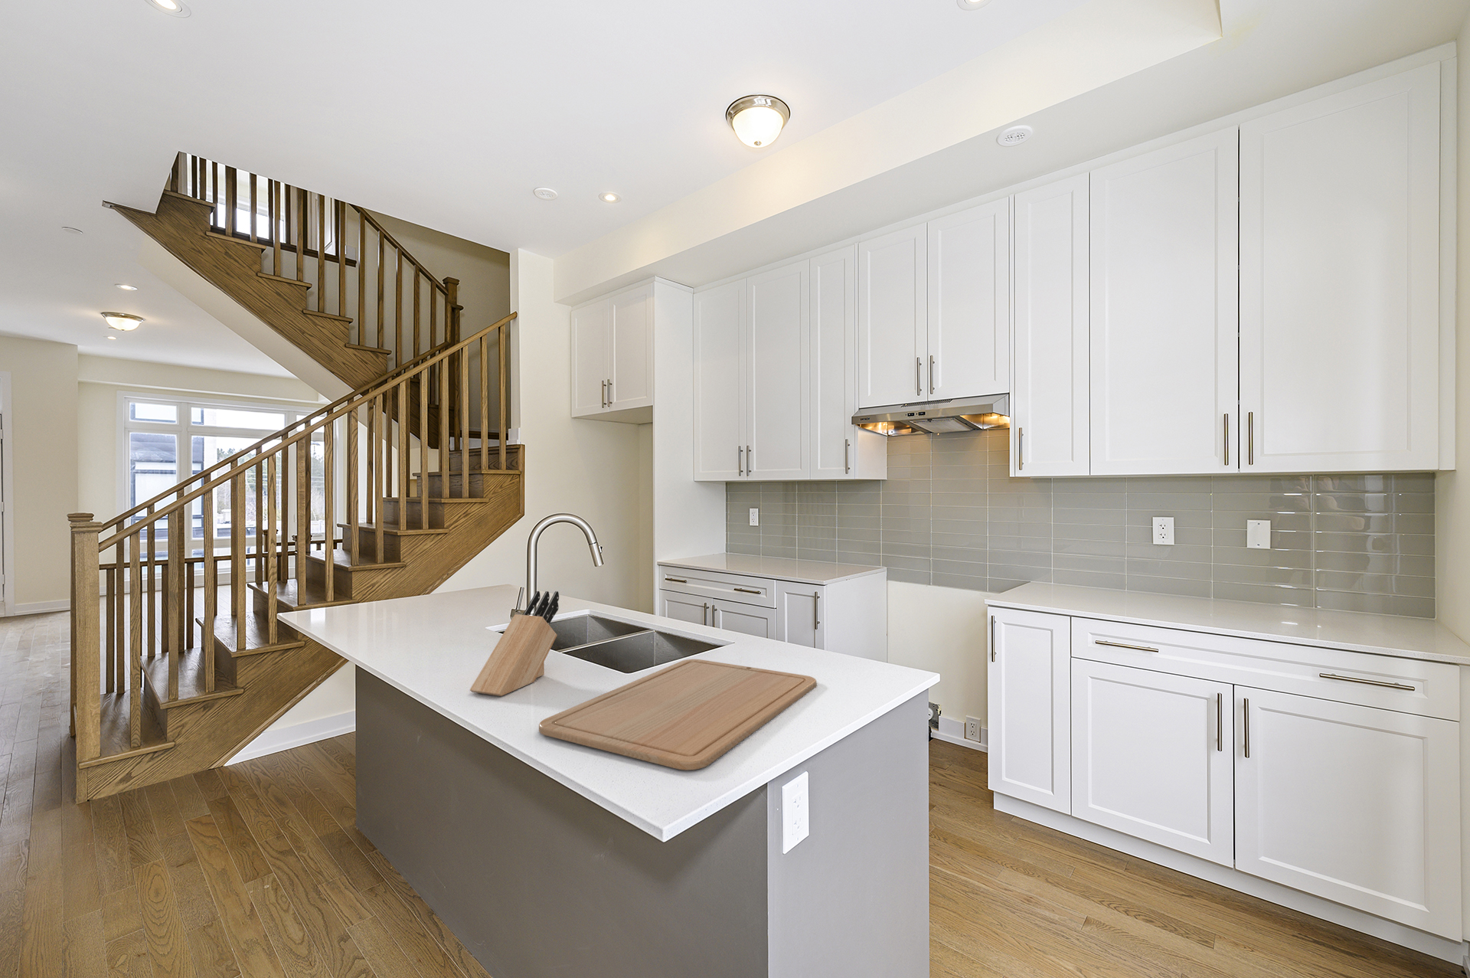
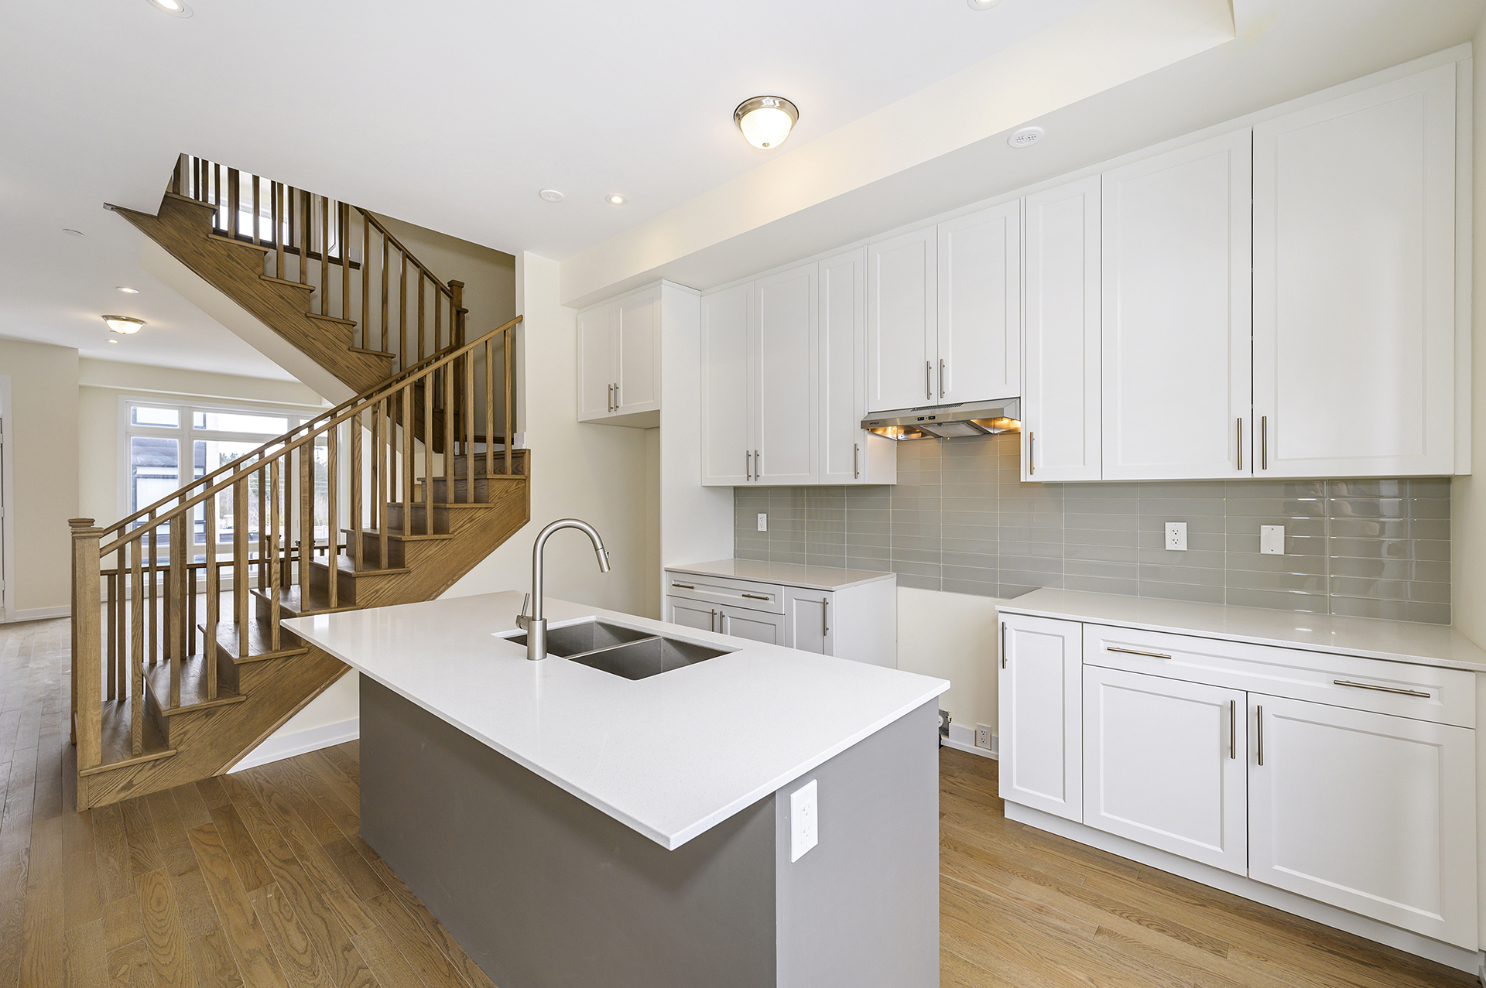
- knife block [469,591,560,696]
- chopping board [538,658,817,772]
